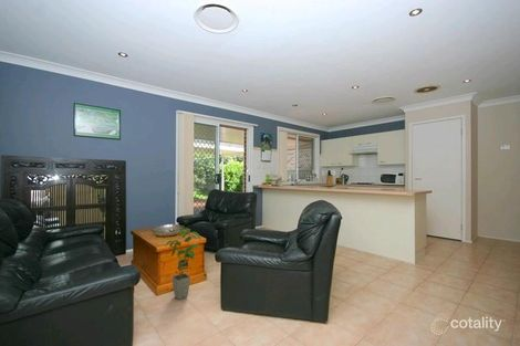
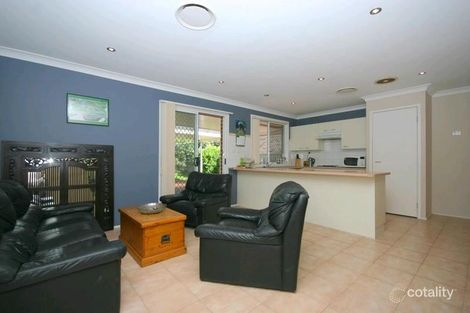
- house plant [164,227,202,301]
